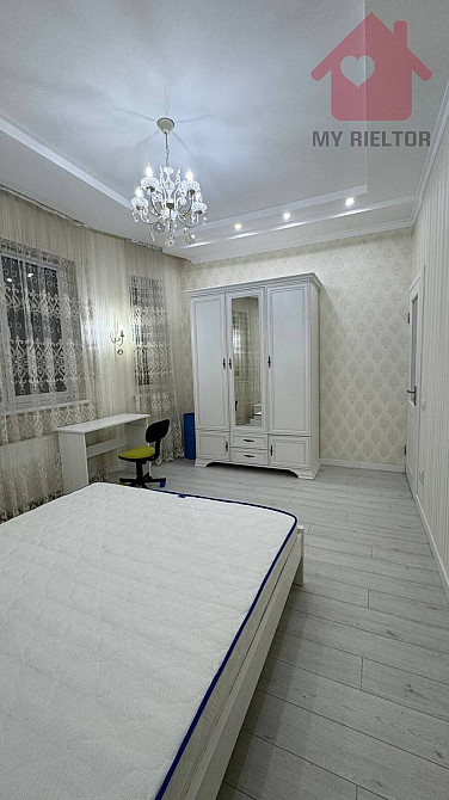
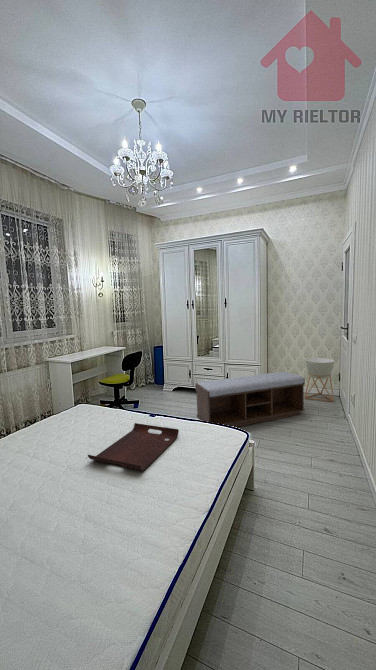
+ bench [194,371,306,428]
+ serving tray [87,422,180,472]
+ planter [304,357,335,402]
